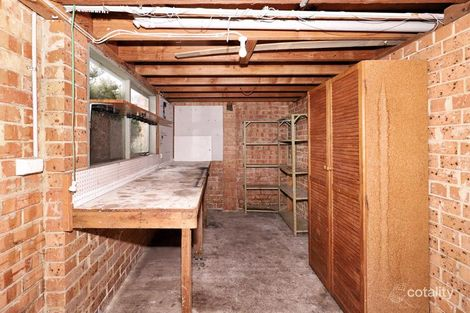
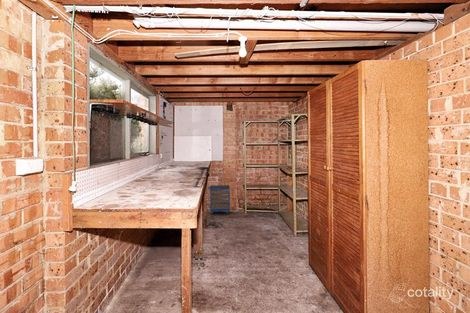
+ cabinet [207,184,231,215]
